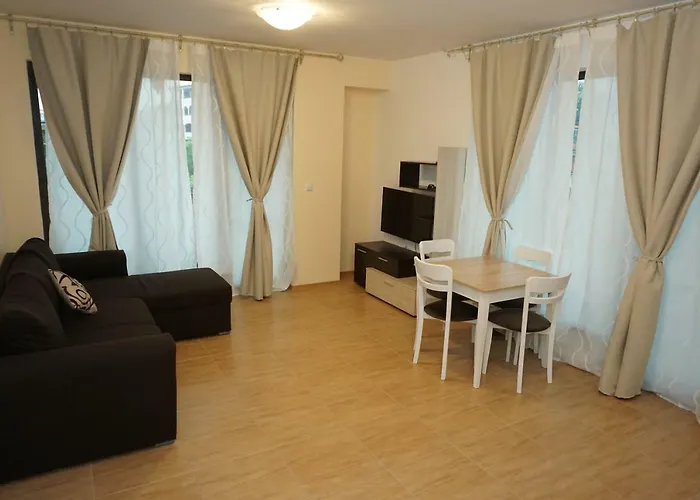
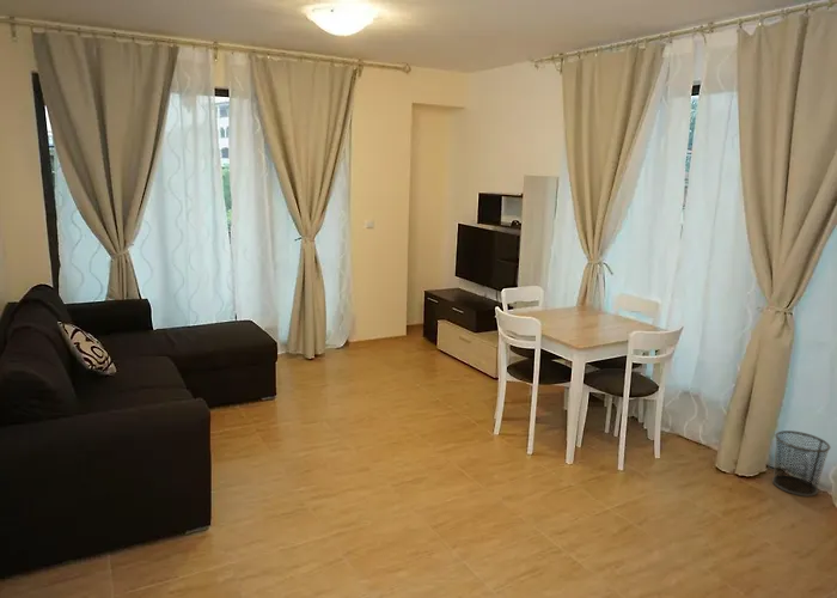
+ waste bin [771,429,831,498]
